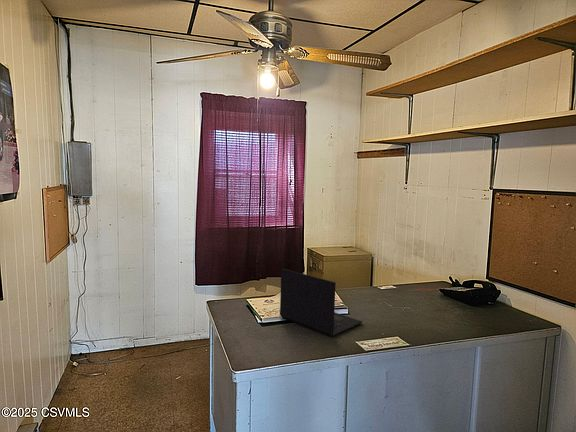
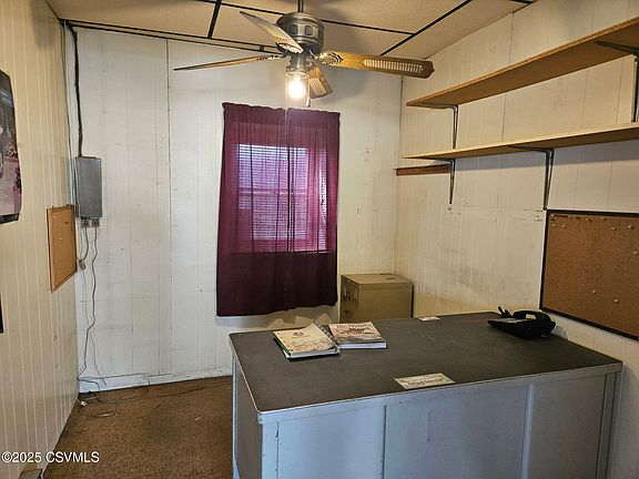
- laptop [279,268,364,338]
